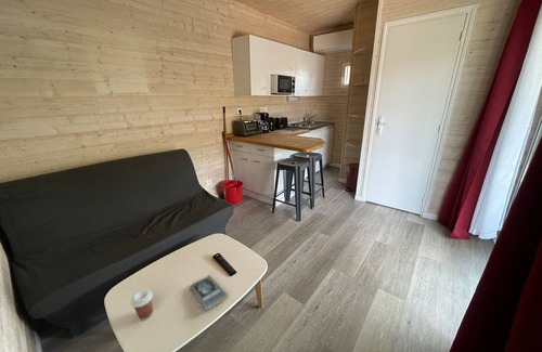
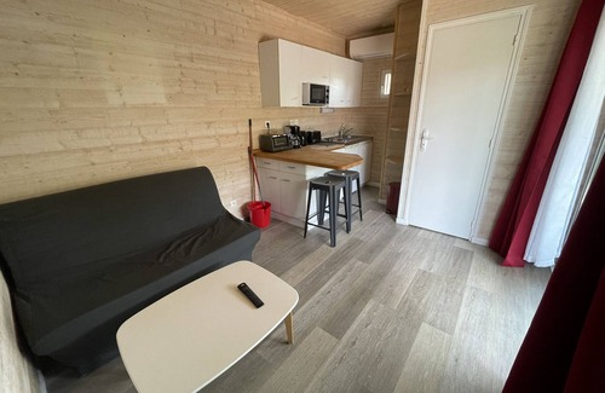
- book [188,275,230,311]
- coffee cup [130,288,154,322]
